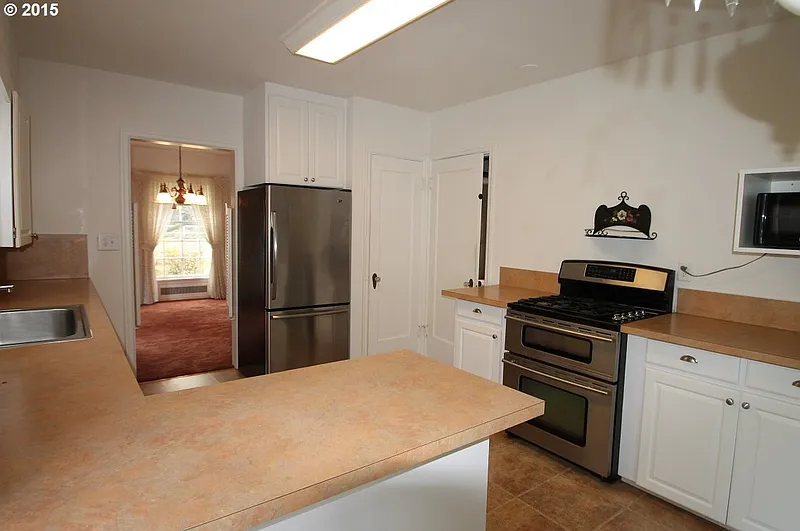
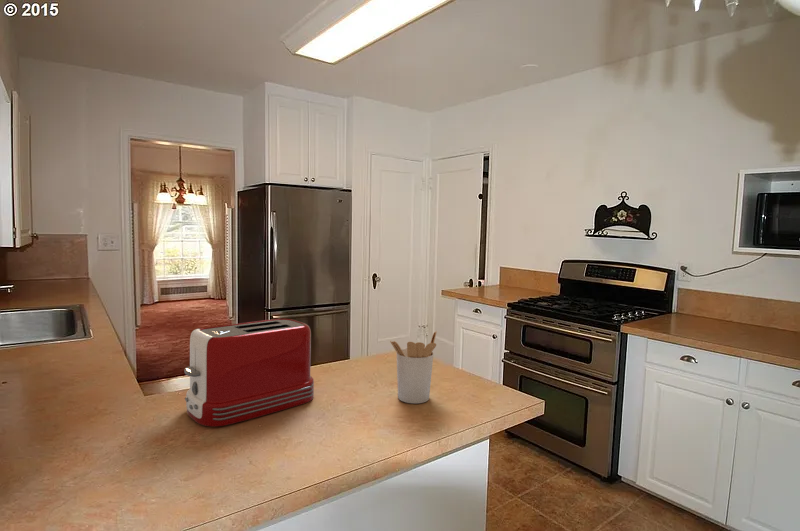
+ utensil holder [389,330,438,404]
+ toaster [184,318,315,427]
